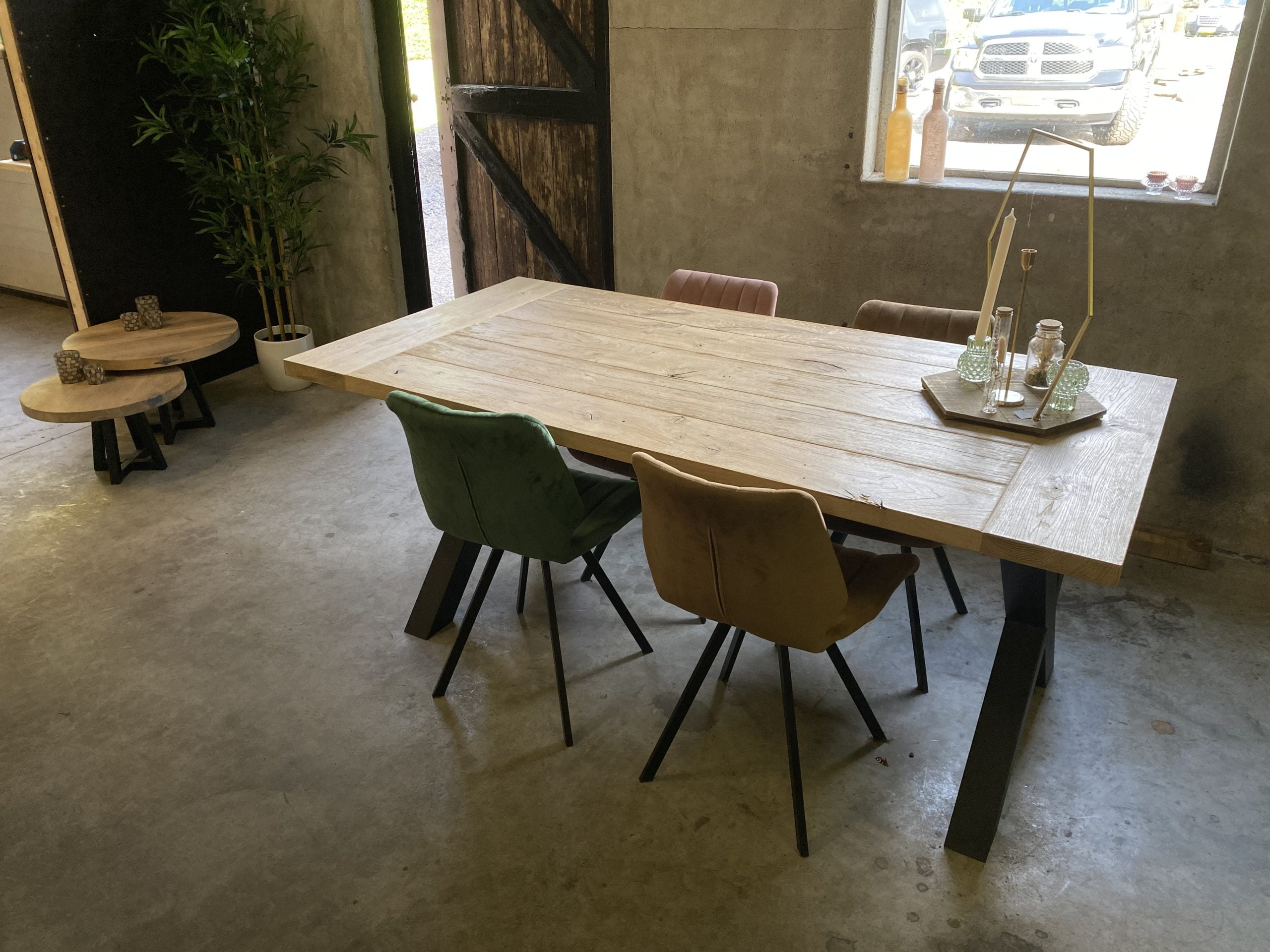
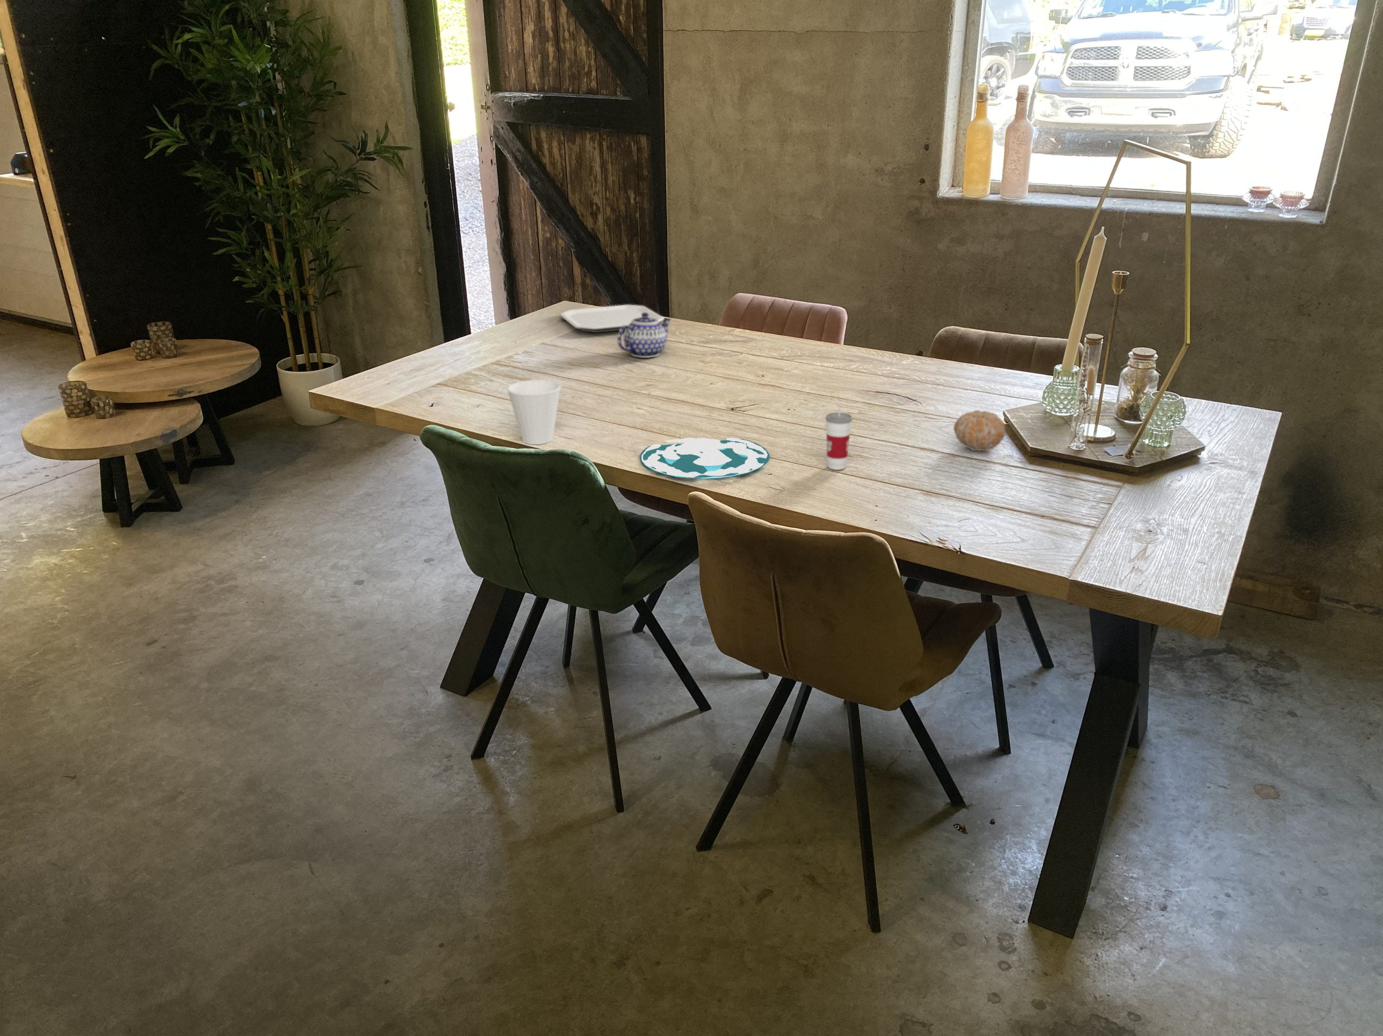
+ fruit [953,409,1006,452]
+ plate [559,305,664,333]
+ teapot [617,313,672,358]
+ cup [506,380,561,445]
+ cup [825,397,853,470]
+ plate [639,437,770,480]
